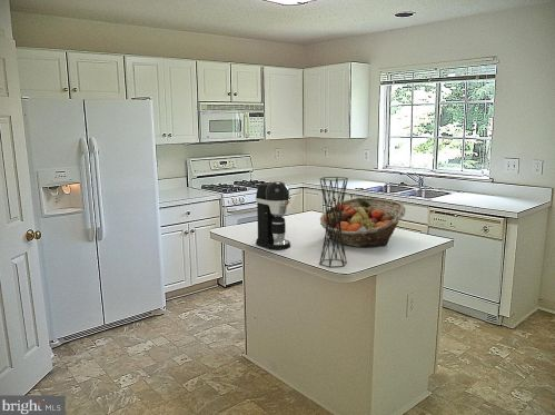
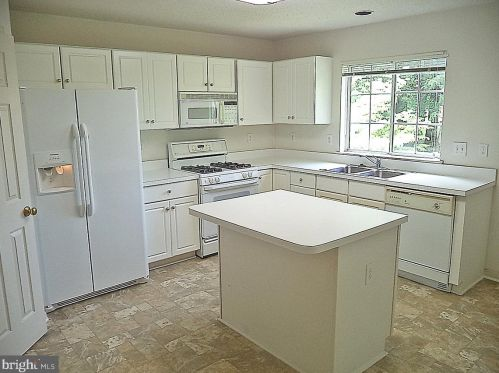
- coffee maker [255,180,291,250]
- fruit basket [319,197,407,248]
- vase [318,176,349,268]
